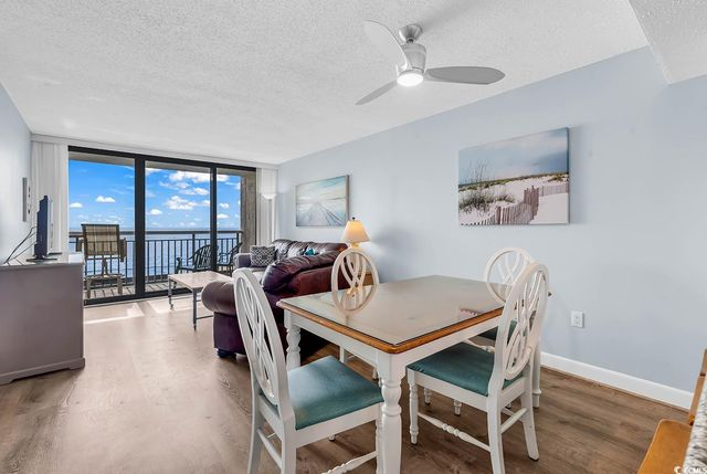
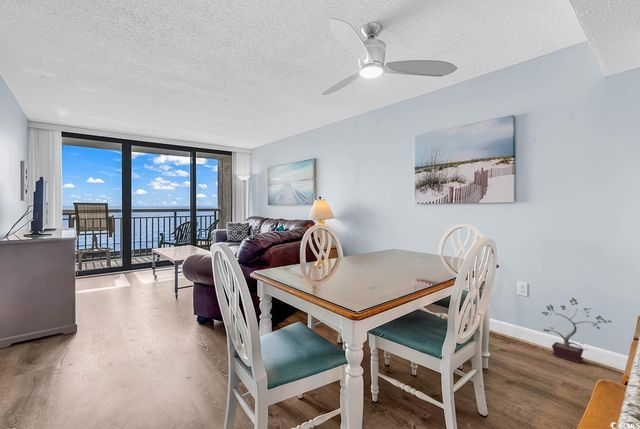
+ potted plant [541,297,612,364]
